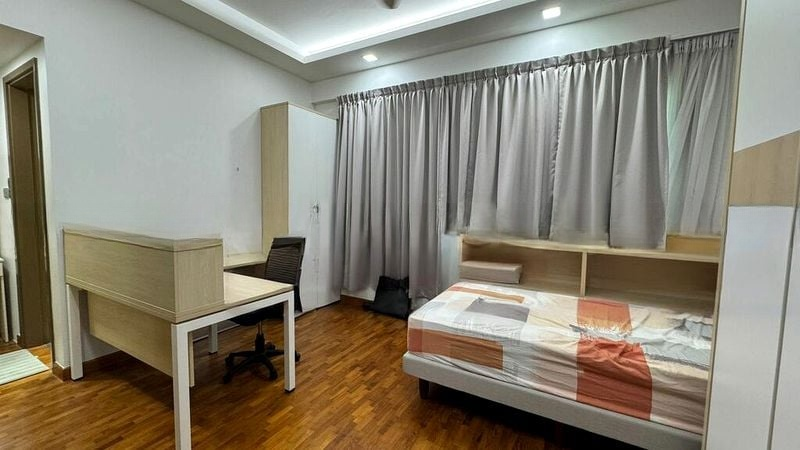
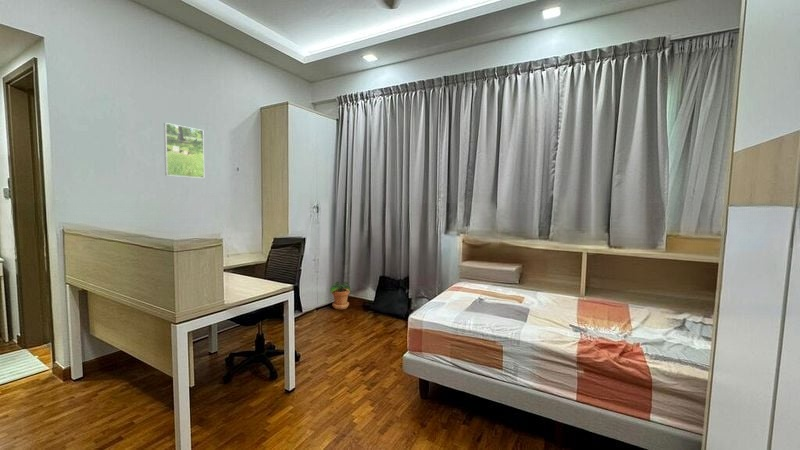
+ potted plant [329,281,352,310]
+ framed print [163,122,205,179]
